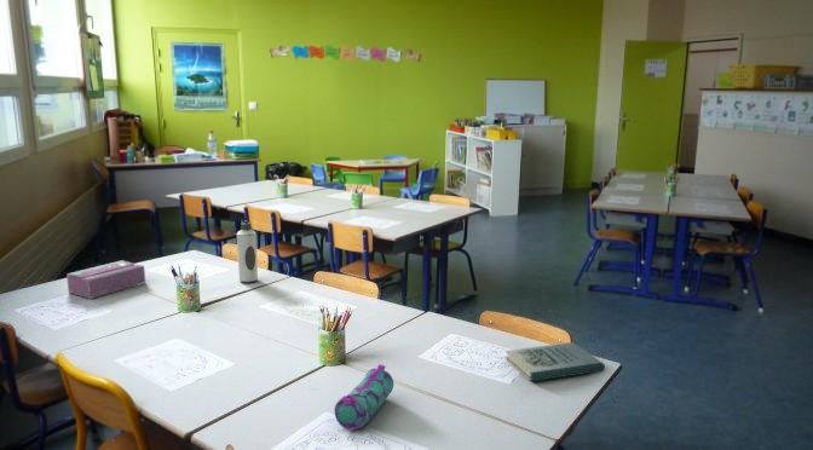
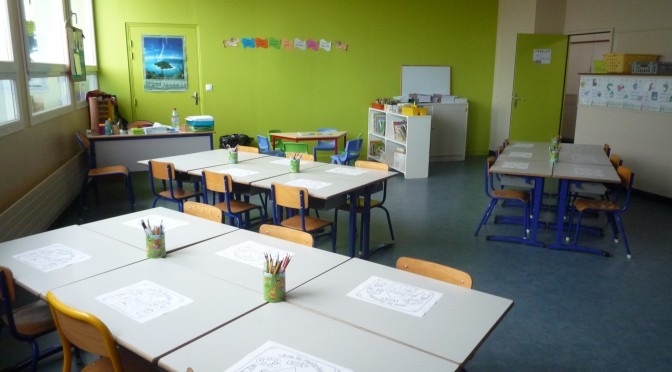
- tissue box [65,259,146,300]
- pencil case [333,363,394,432]
- book [503,341,606,382]
- water bottle [236,219,259,284]
